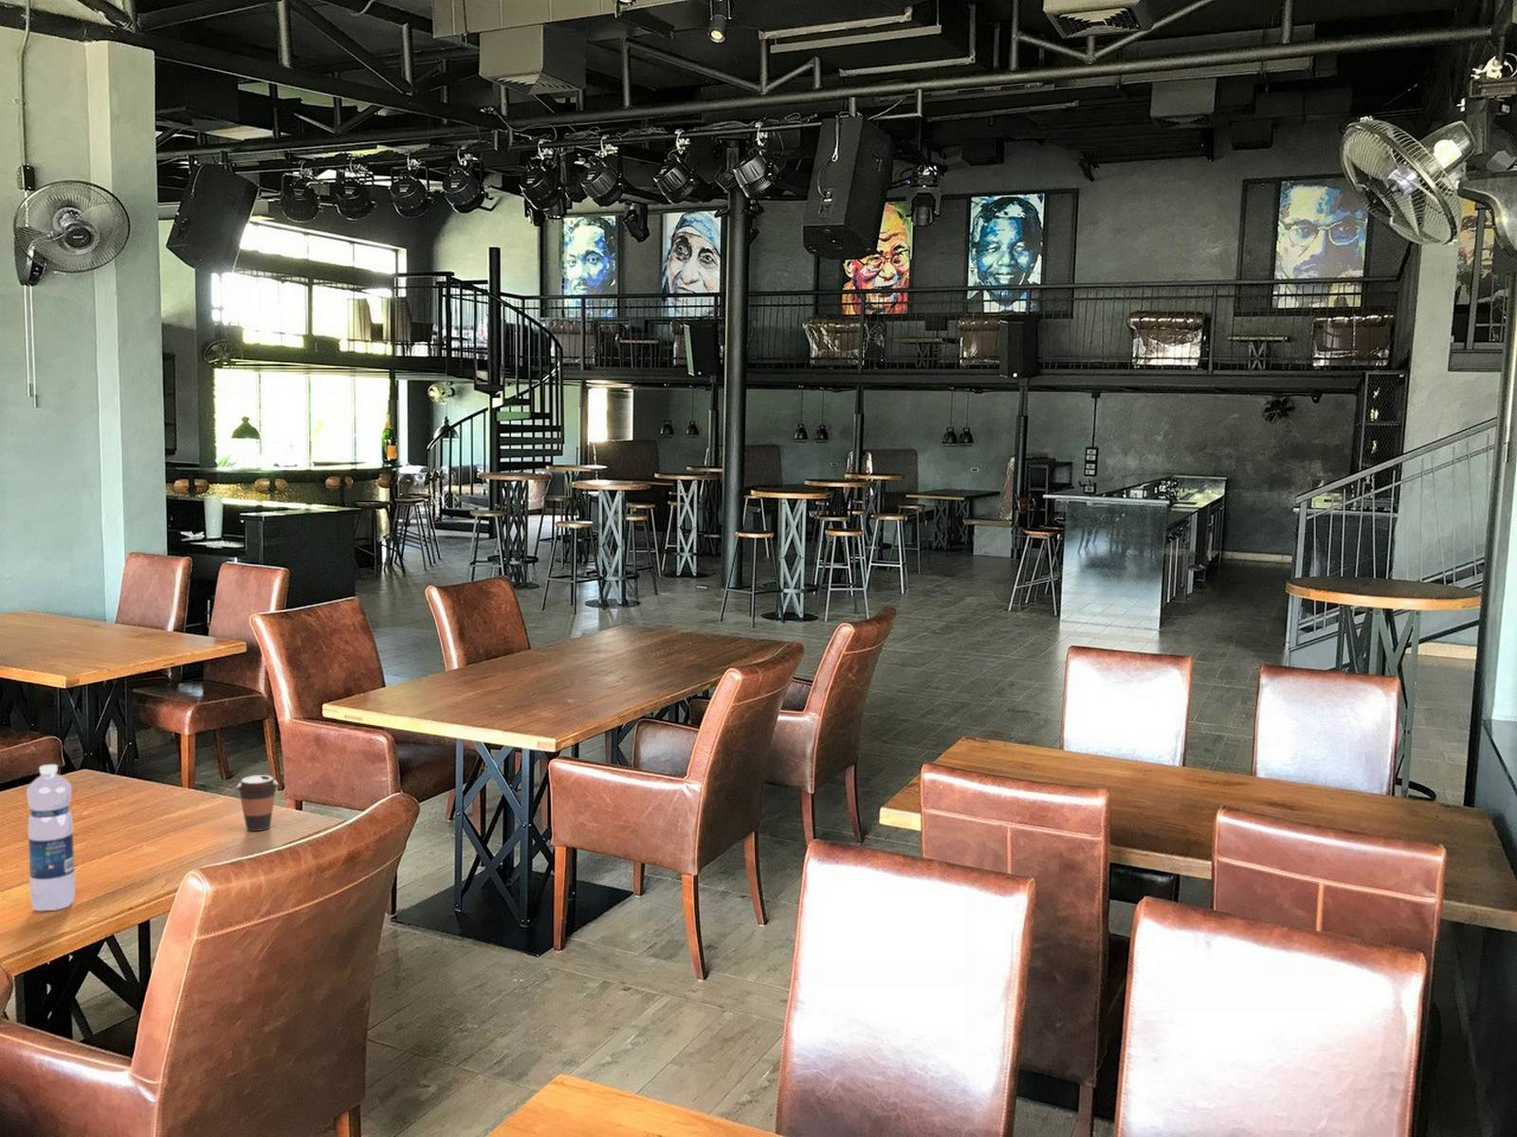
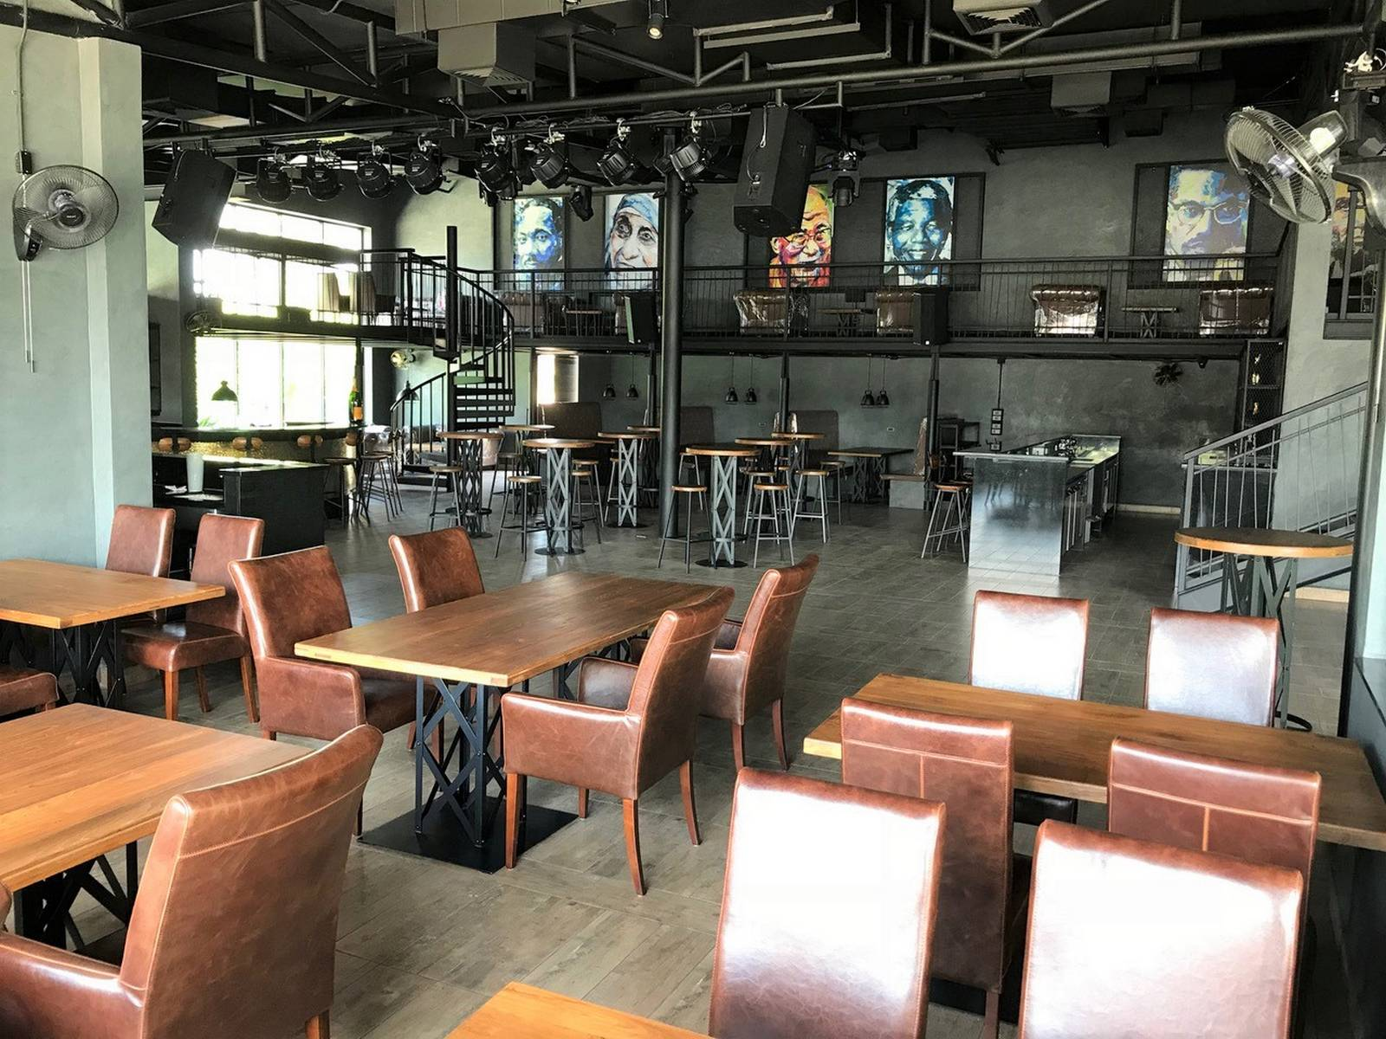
- coffee cup [235,774,280,832]
- water bottle [25,763,76,911]
